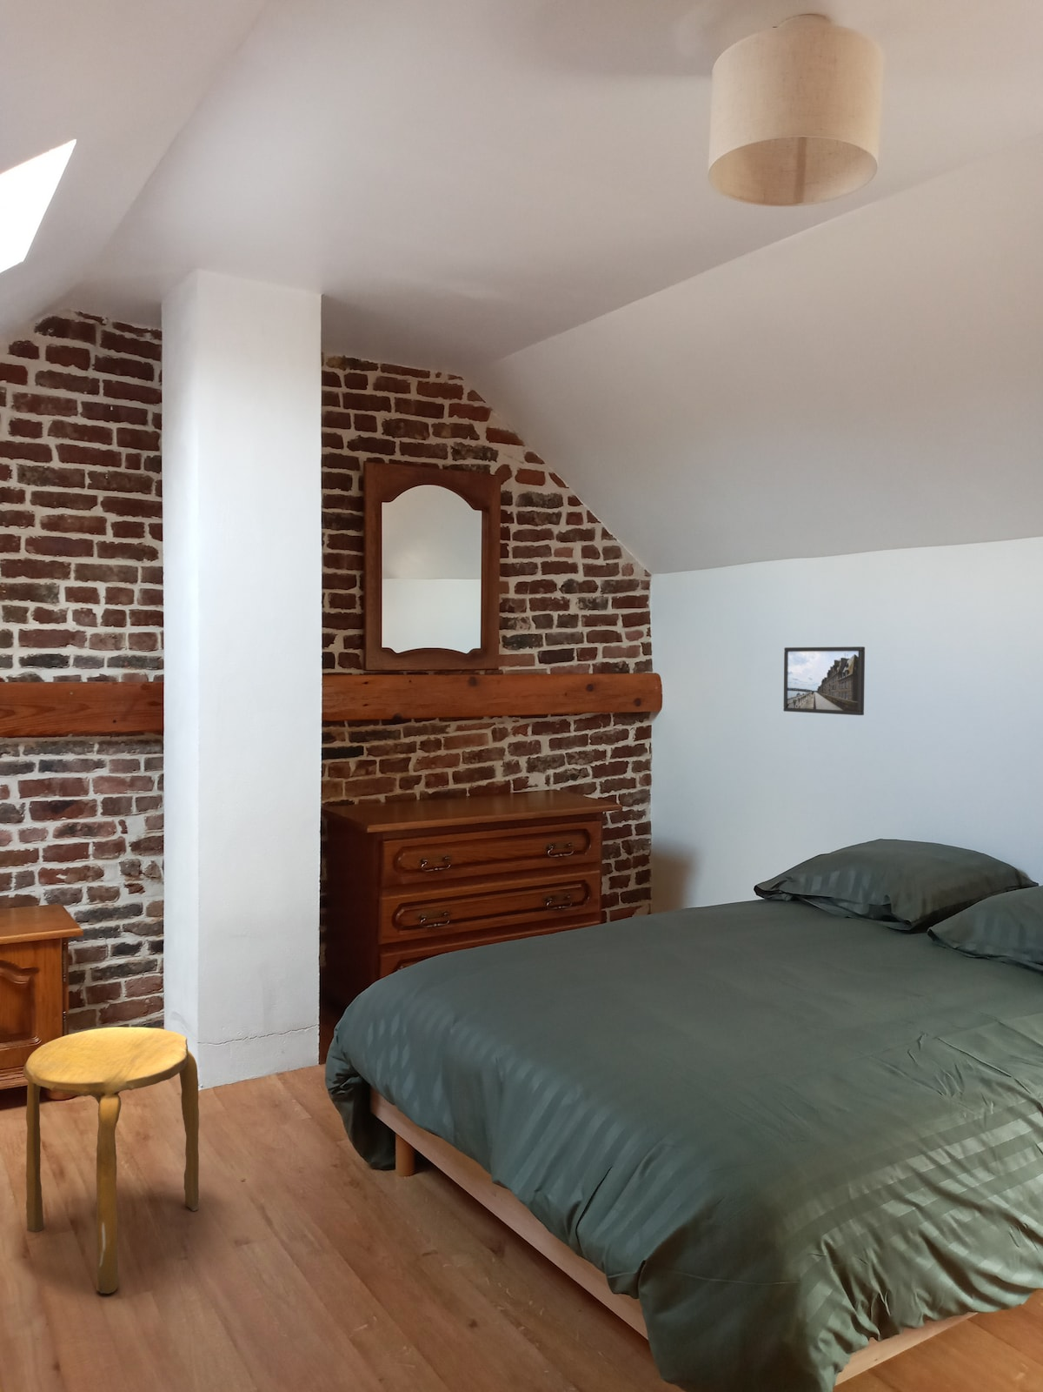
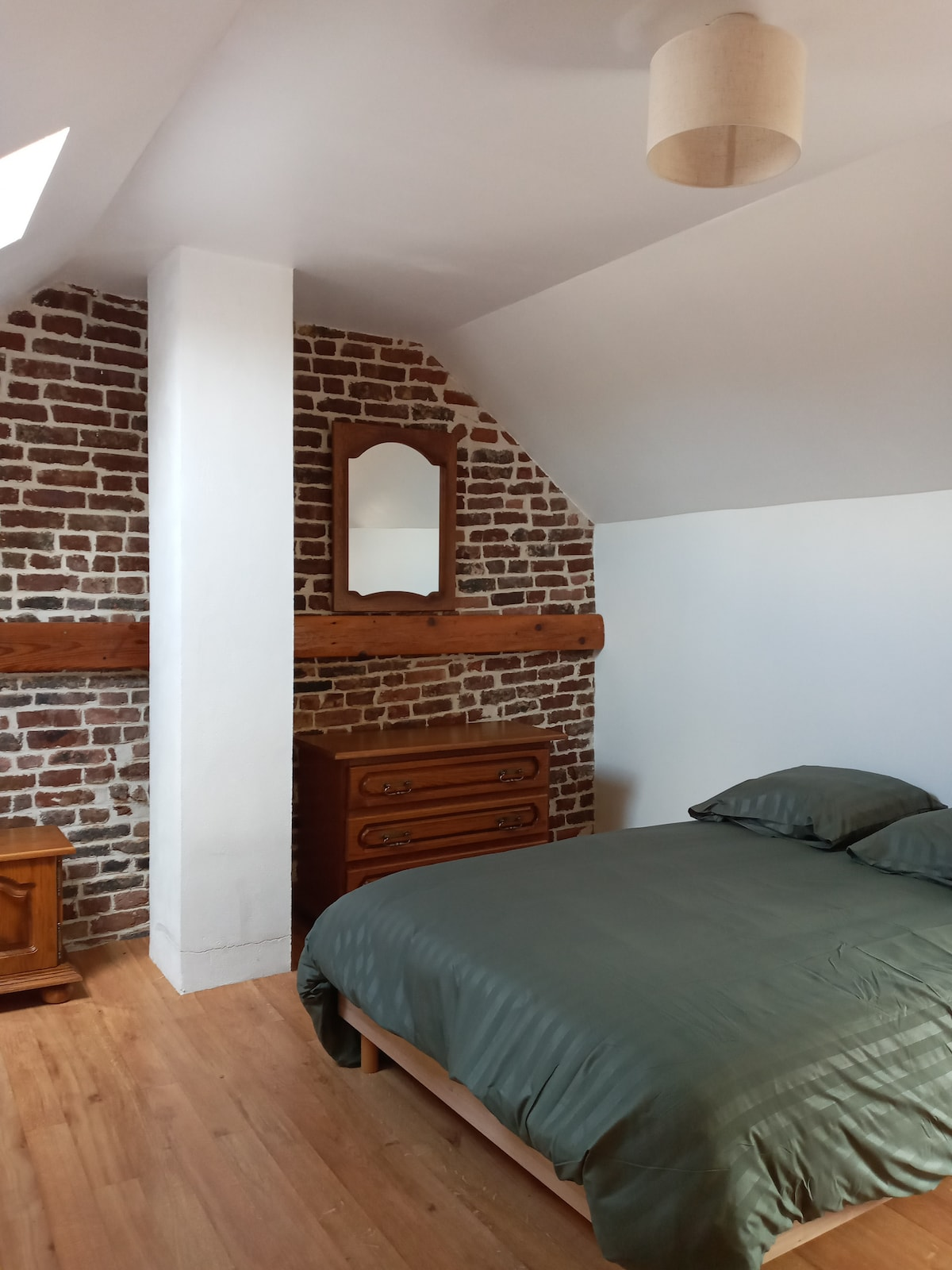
- stool [22,1027,199,1294]
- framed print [783,646,866,716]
